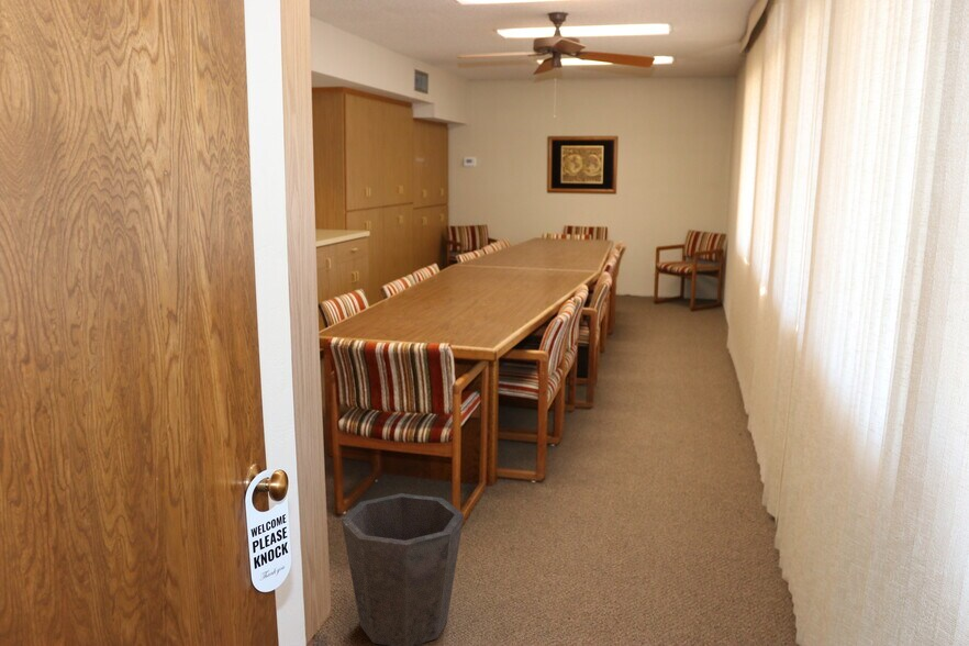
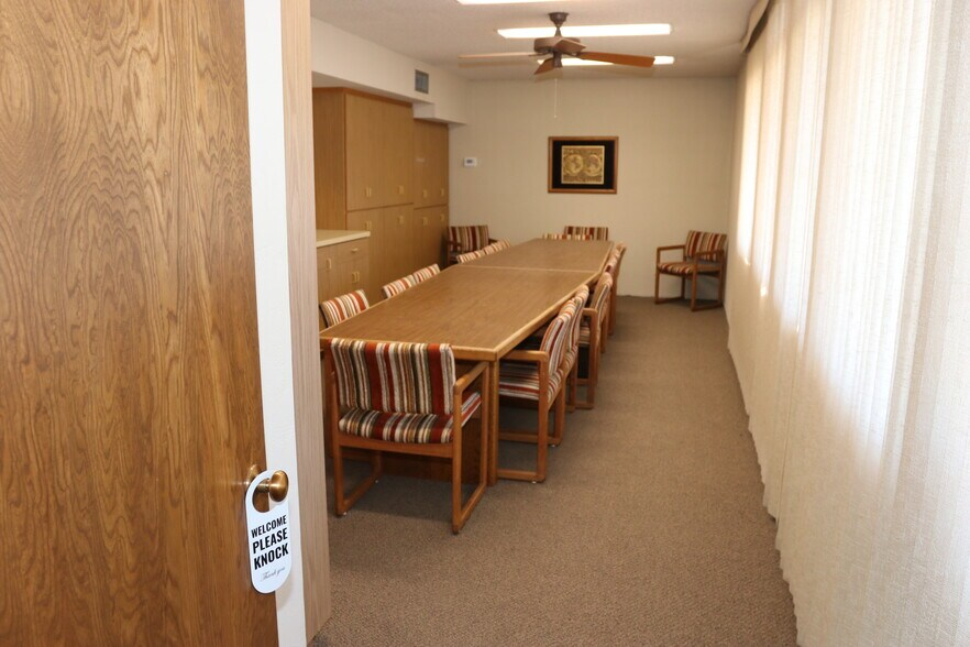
- waste bin [341,492,465,646]
